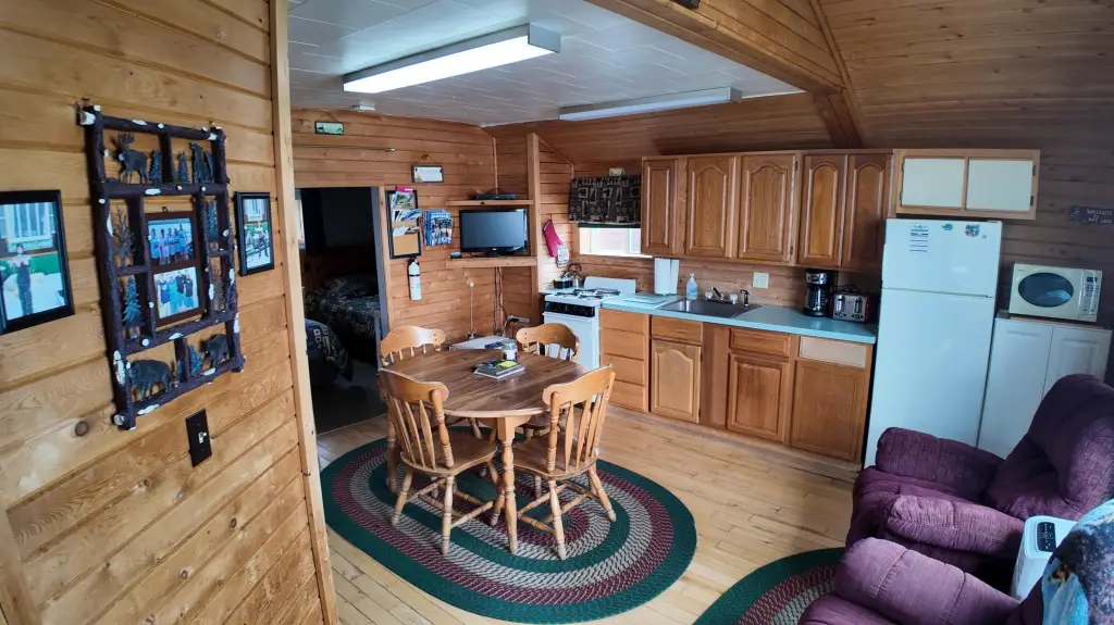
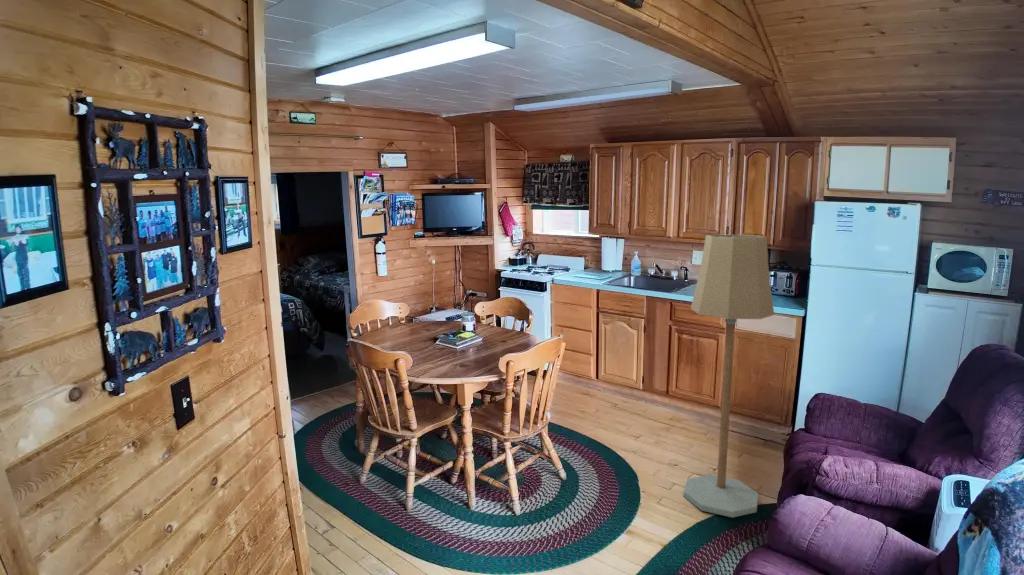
+ floor lamp [682,234,775,519]
